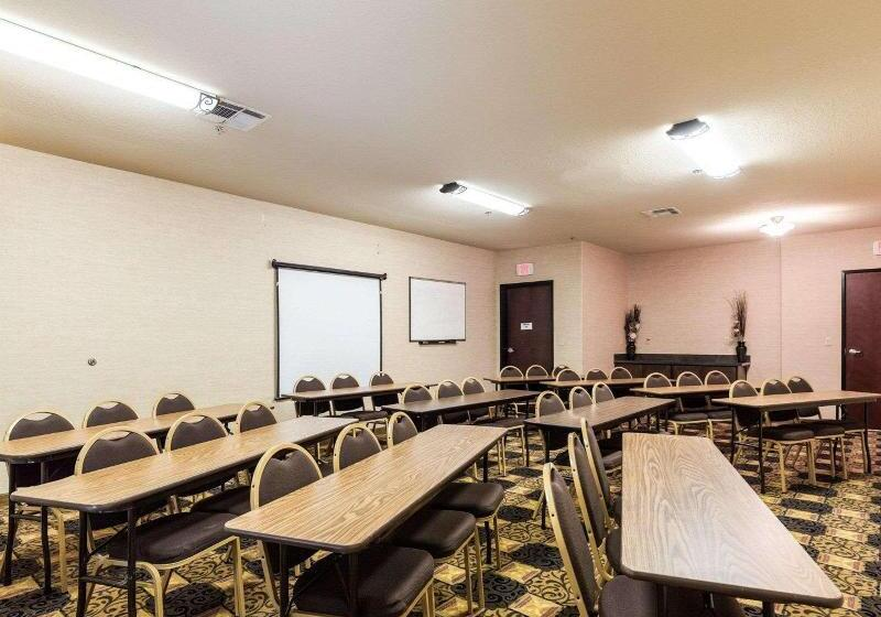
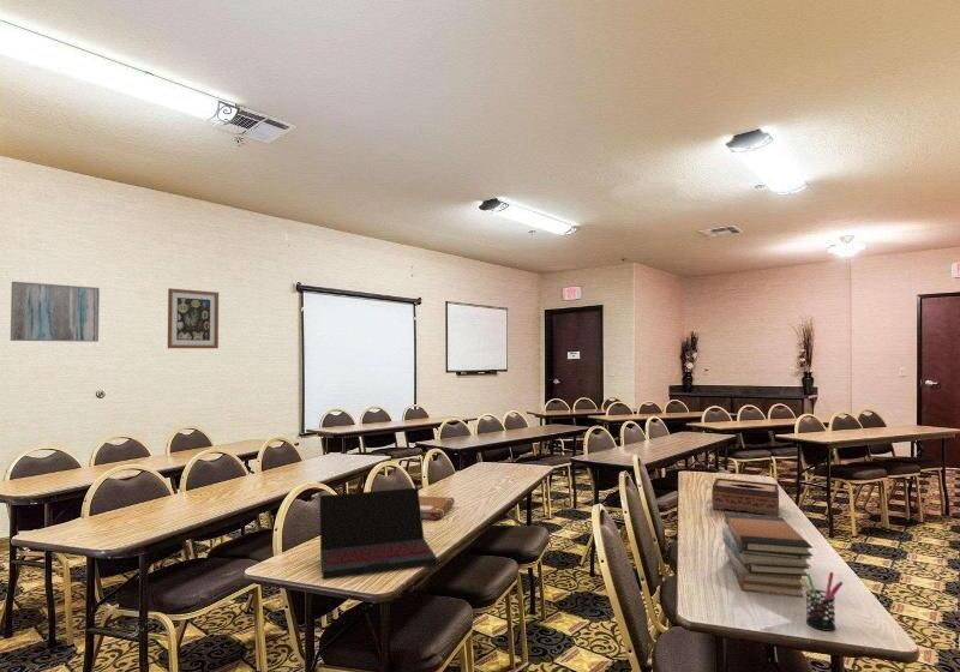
+ laptop [319,487,438,581]
+ wall art [10,281,101,343]
+ tissue box [710,476,780,517]
+ pen holder [800,571,844,632]
+ book stack [721,512,814,599]
+ notebook [419,496,456,521]
+ wall art [167,287,220,349]
